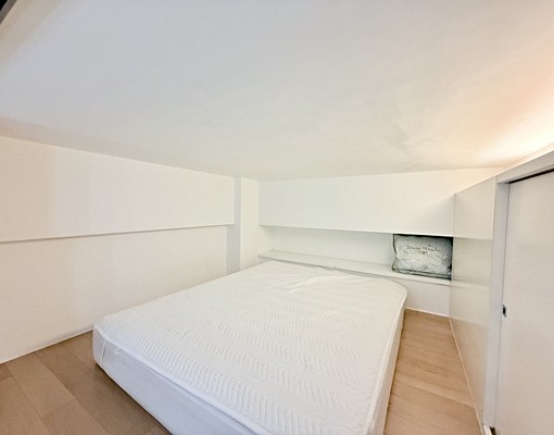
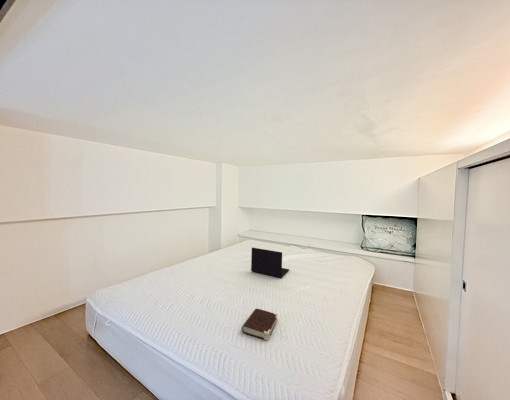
+ book [241,308,279,341]
+ laptop [250,247,291,279]
